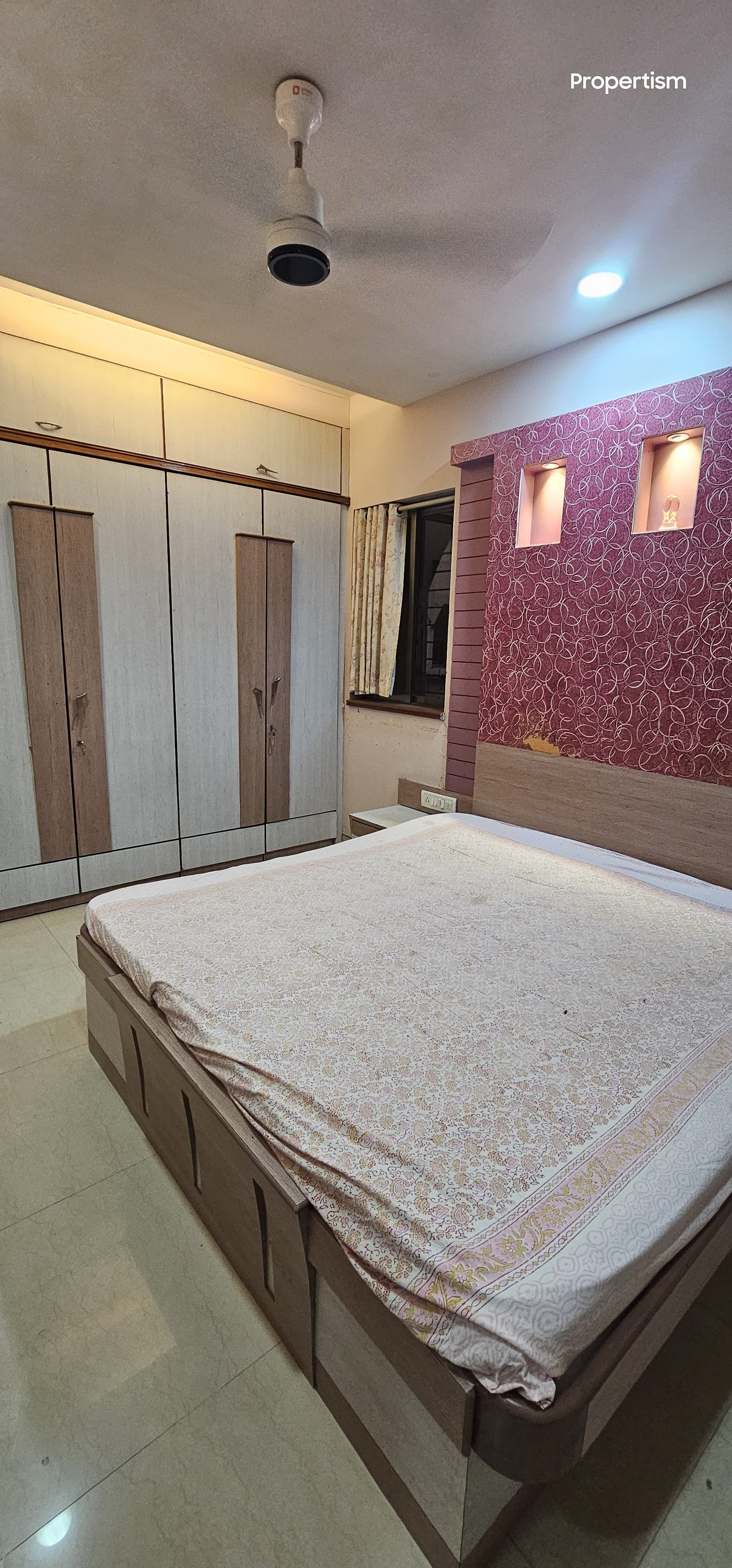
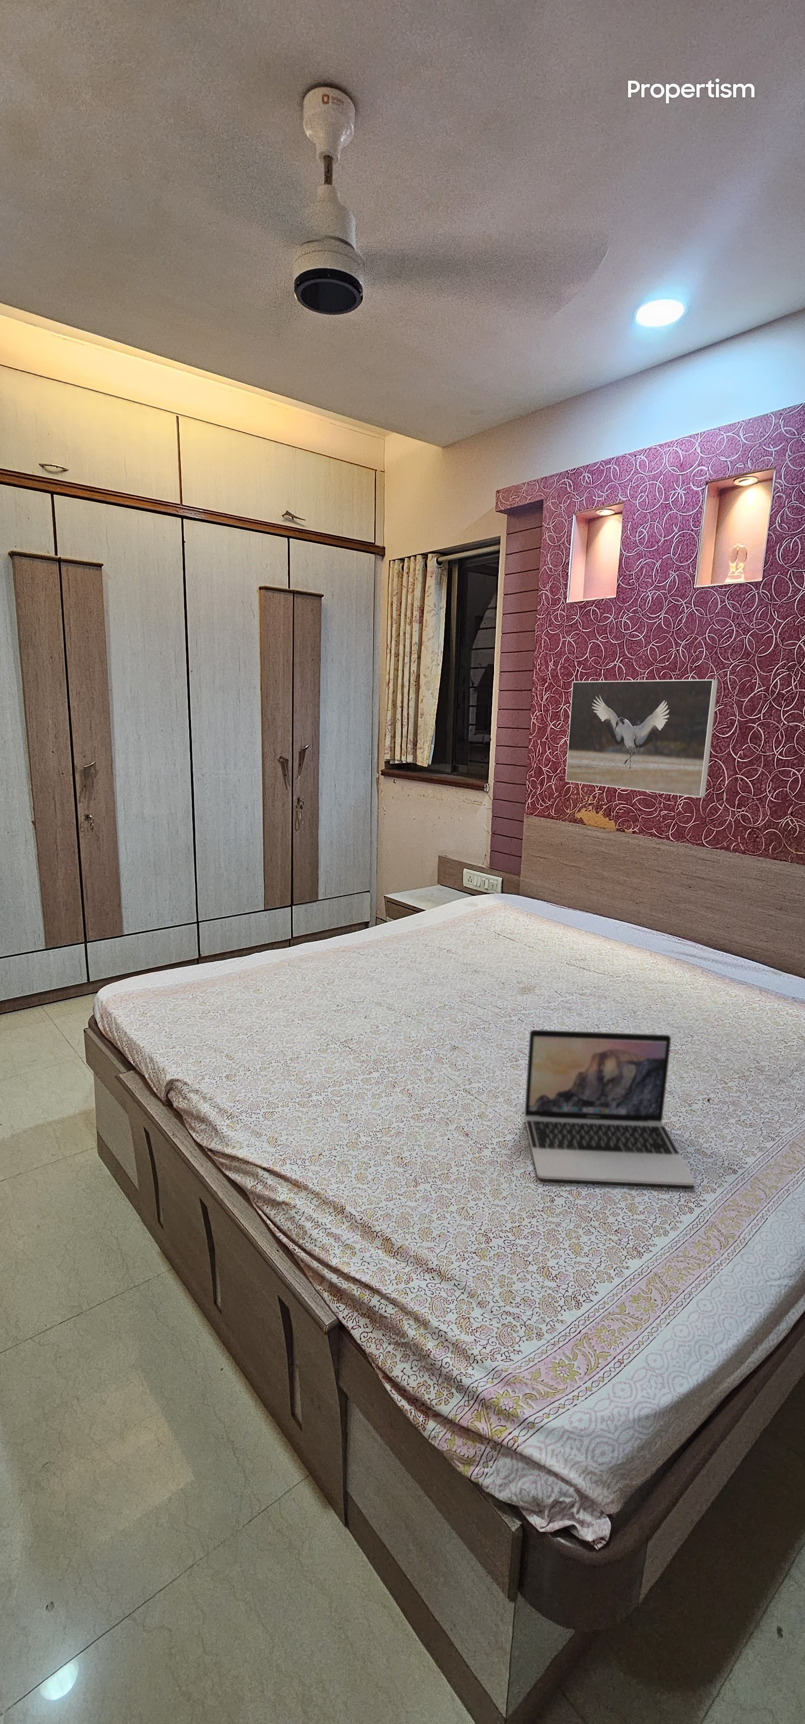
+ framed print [565,678,718,798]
+ laptop [525,1029,695,1186]
